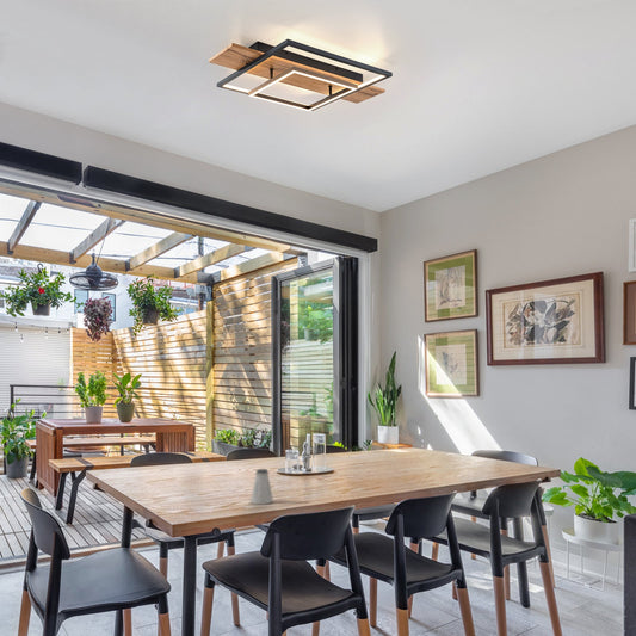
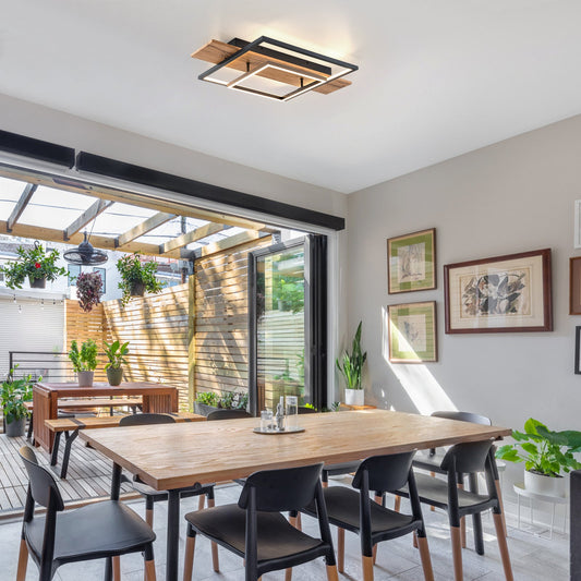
- saltshaker [249,468,274,505]
